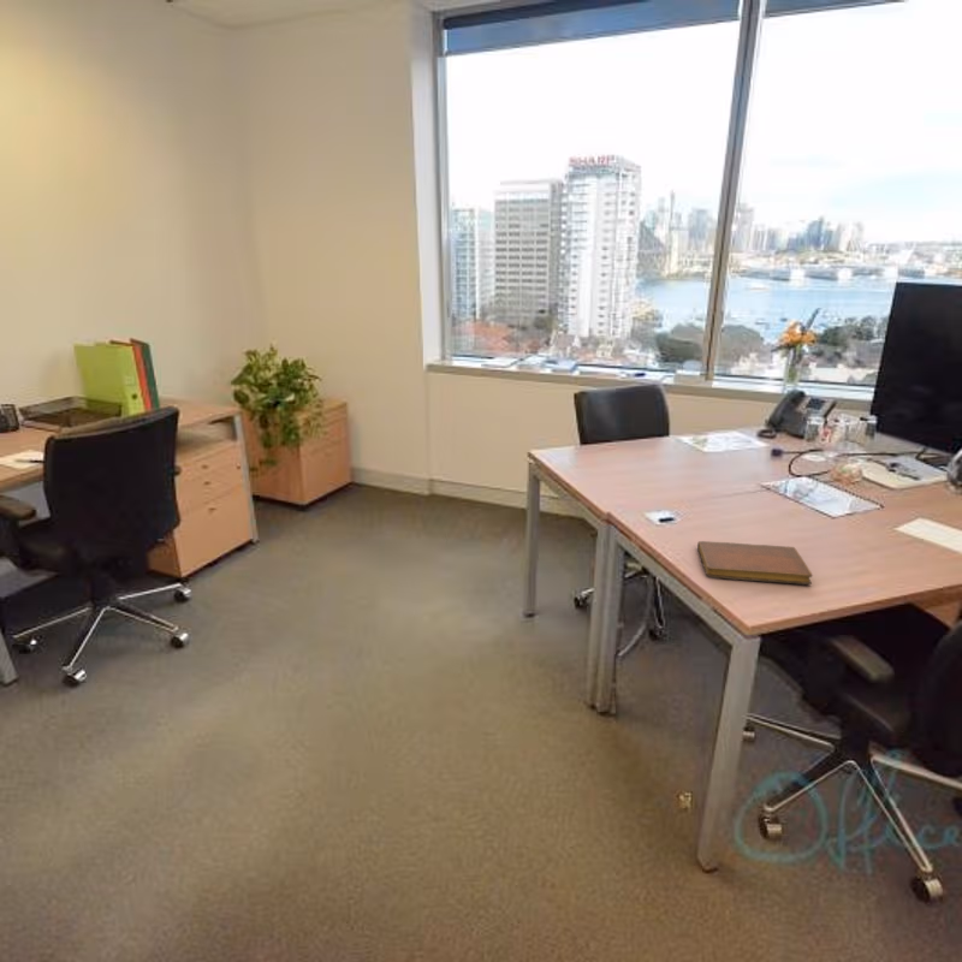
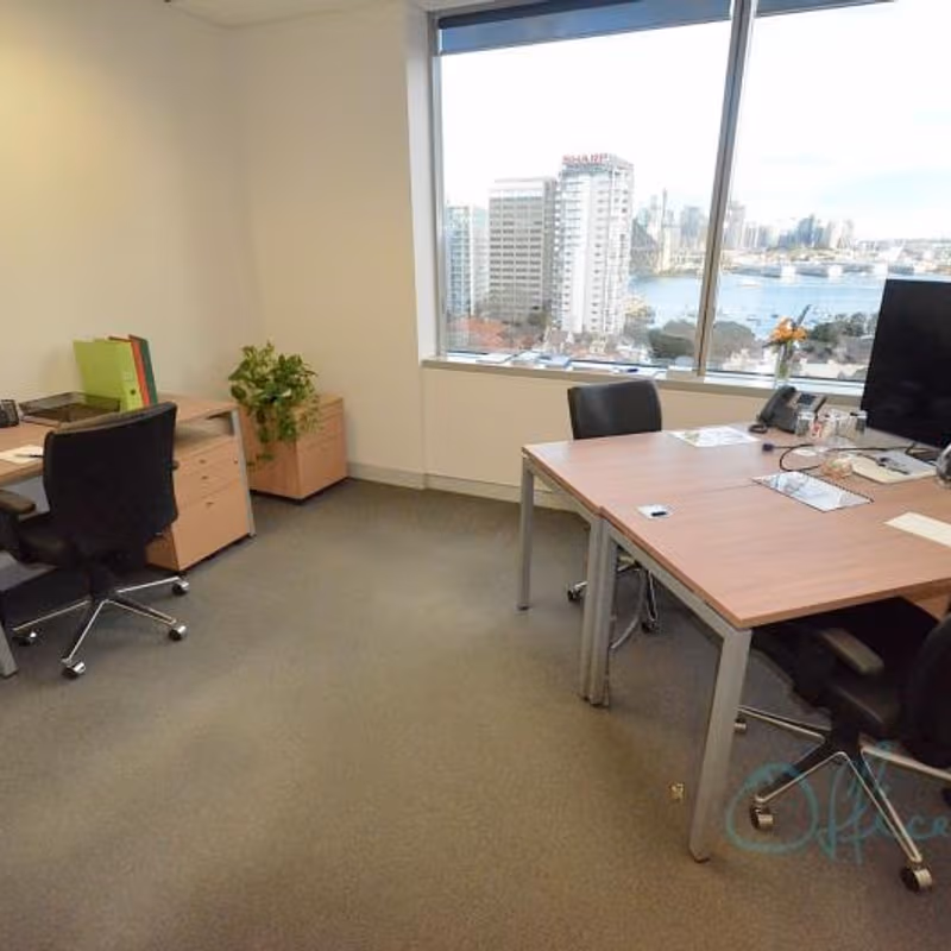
- notebook [696,540,814,586]
